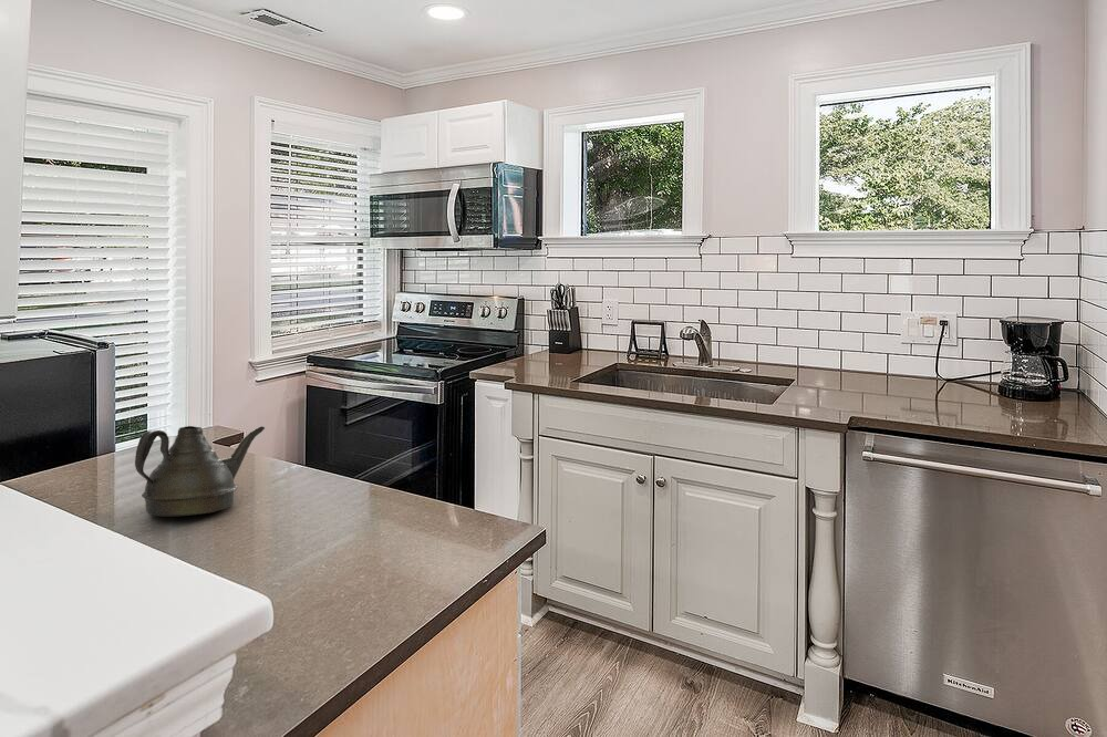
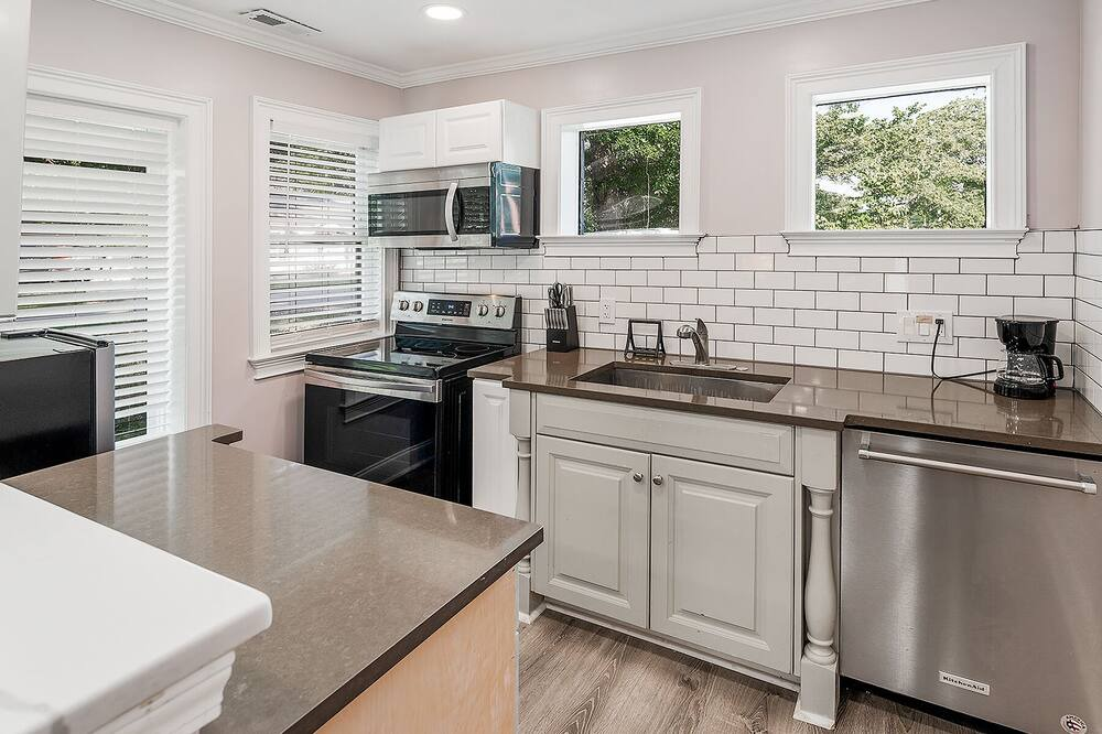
- teapot [134,425,266,518]
